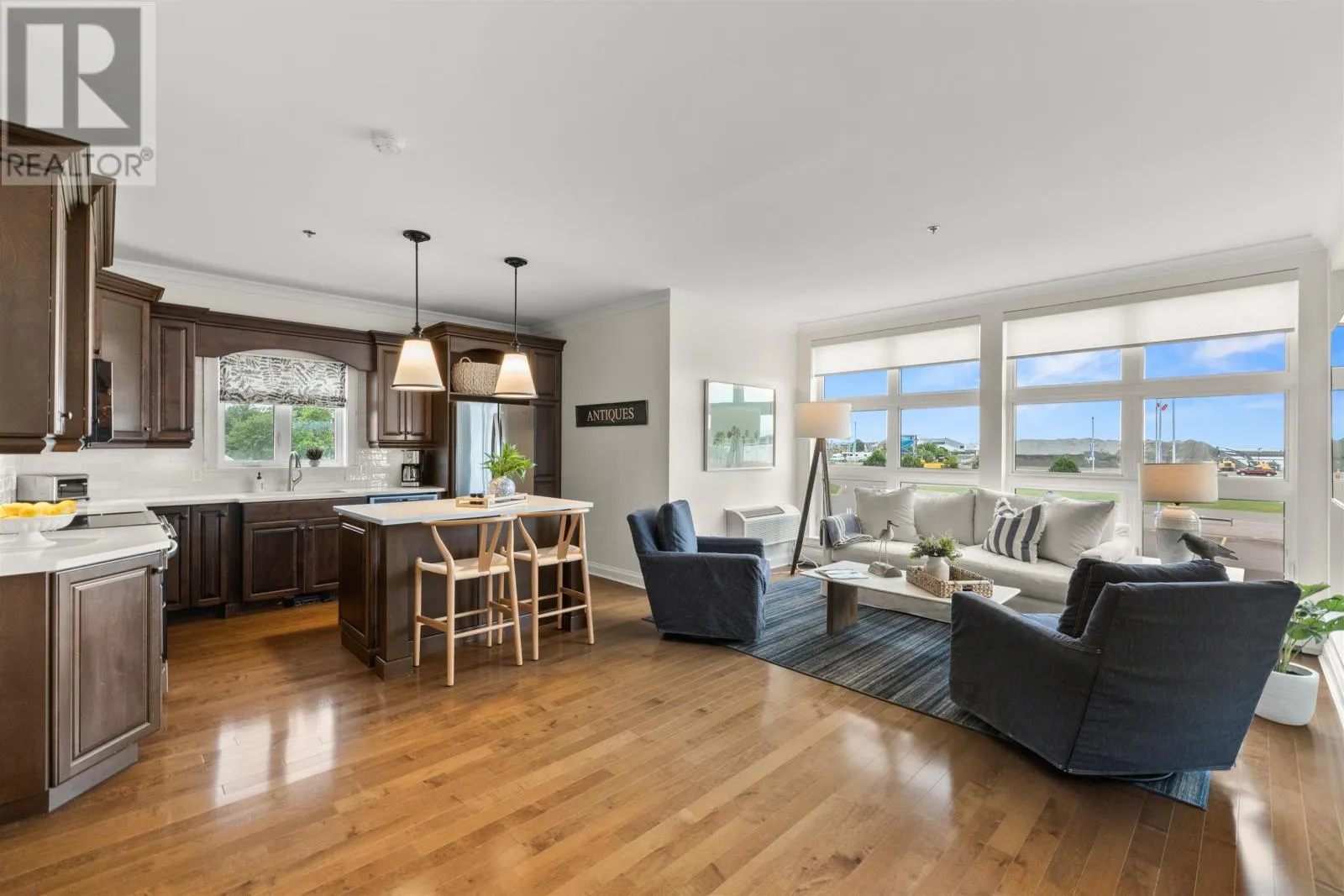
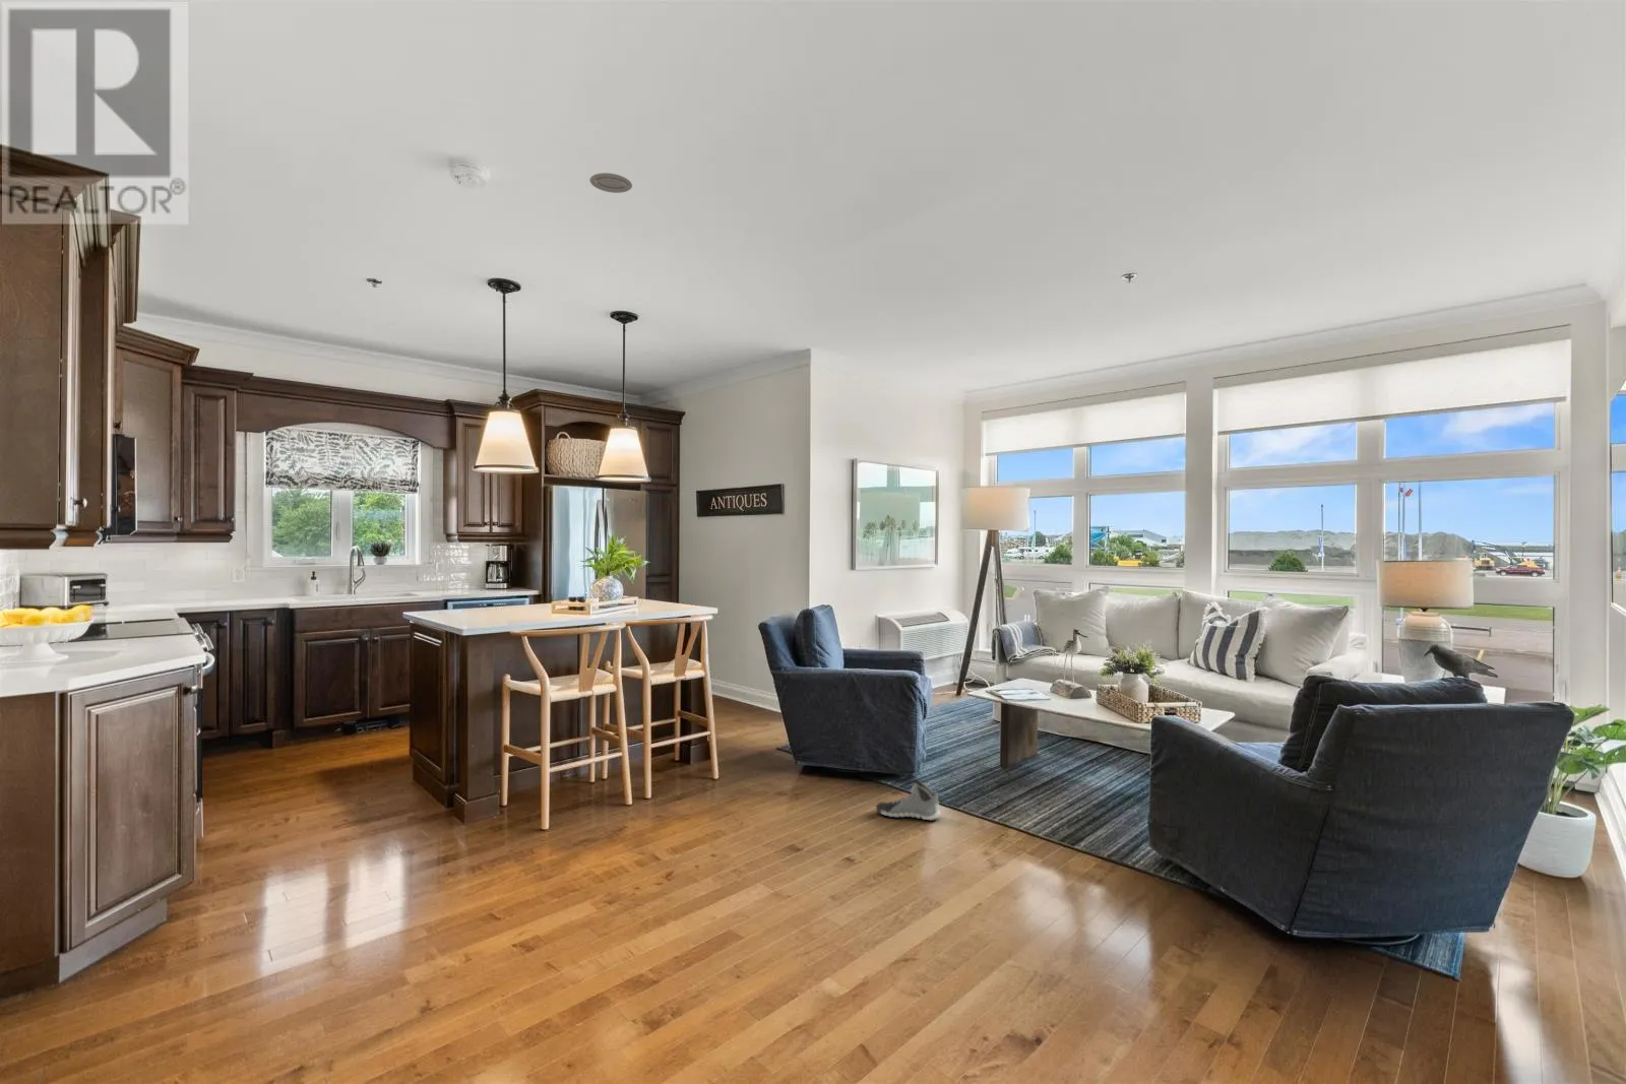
+ sneaker [875,778,941,821]
+ recessed light [589,172,633,194]
